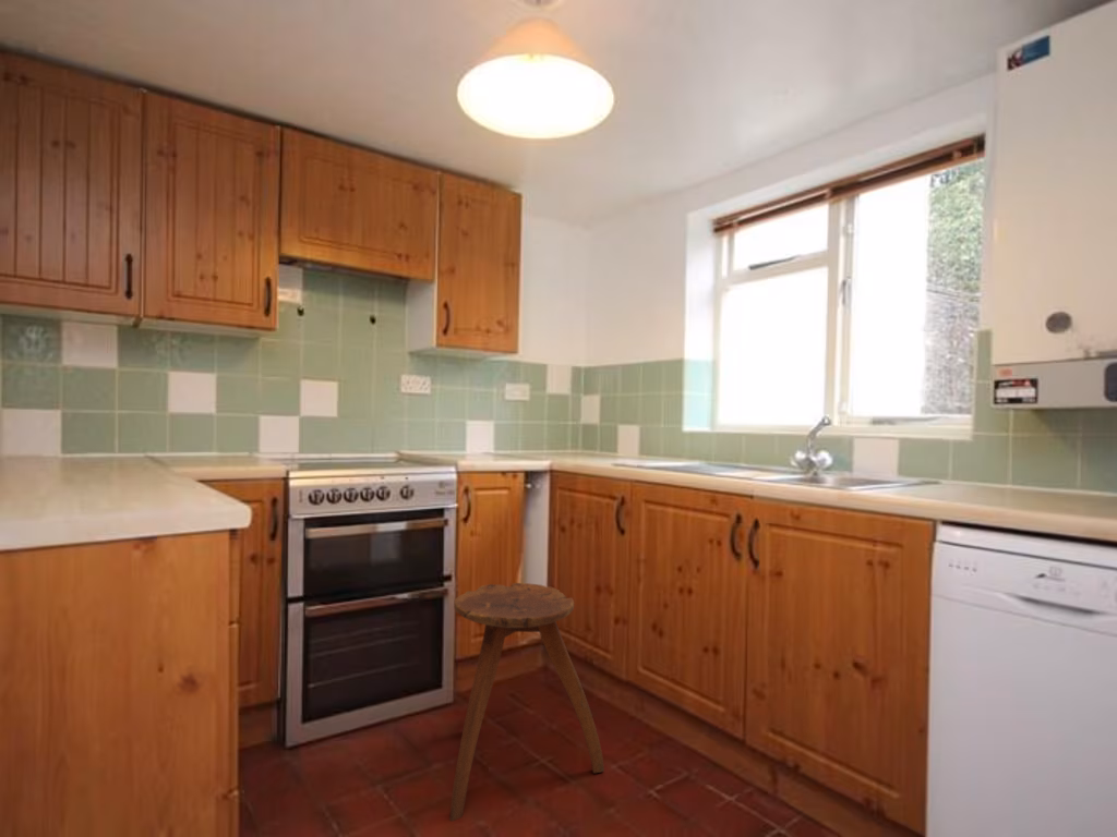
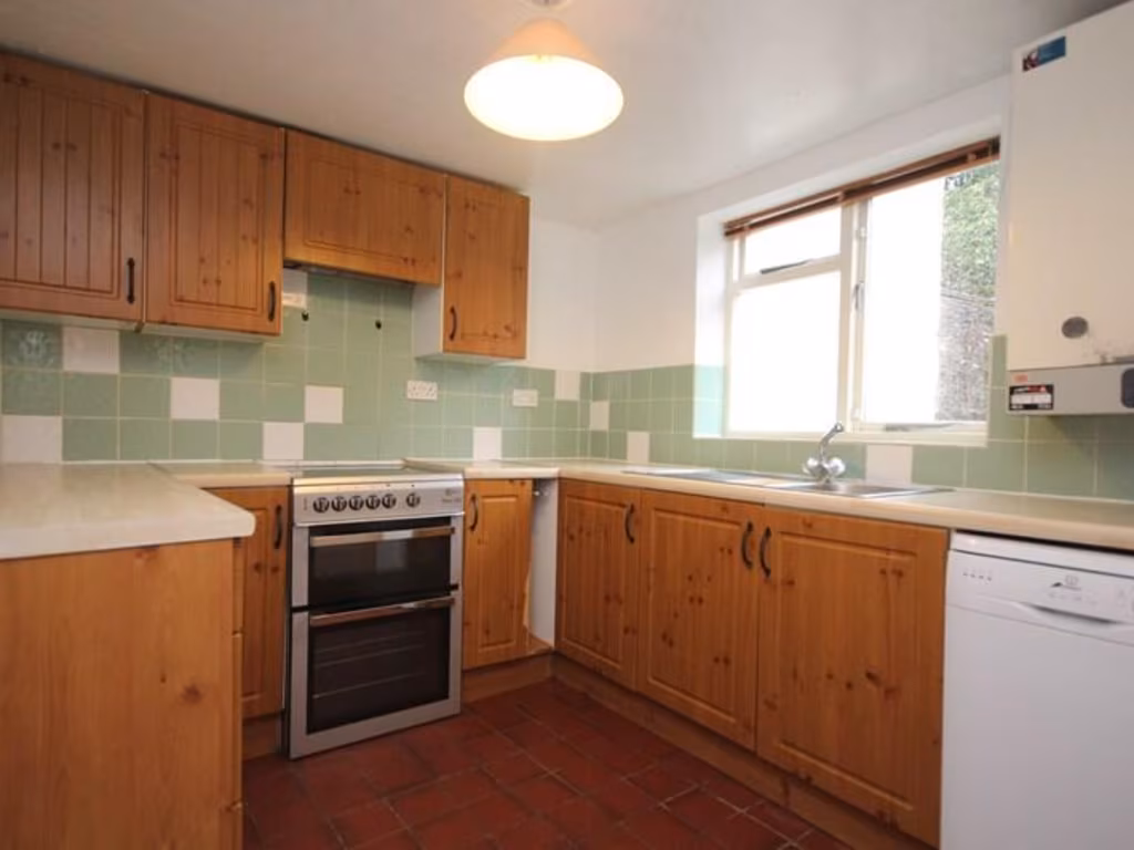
- stool [448,582,605,823]
